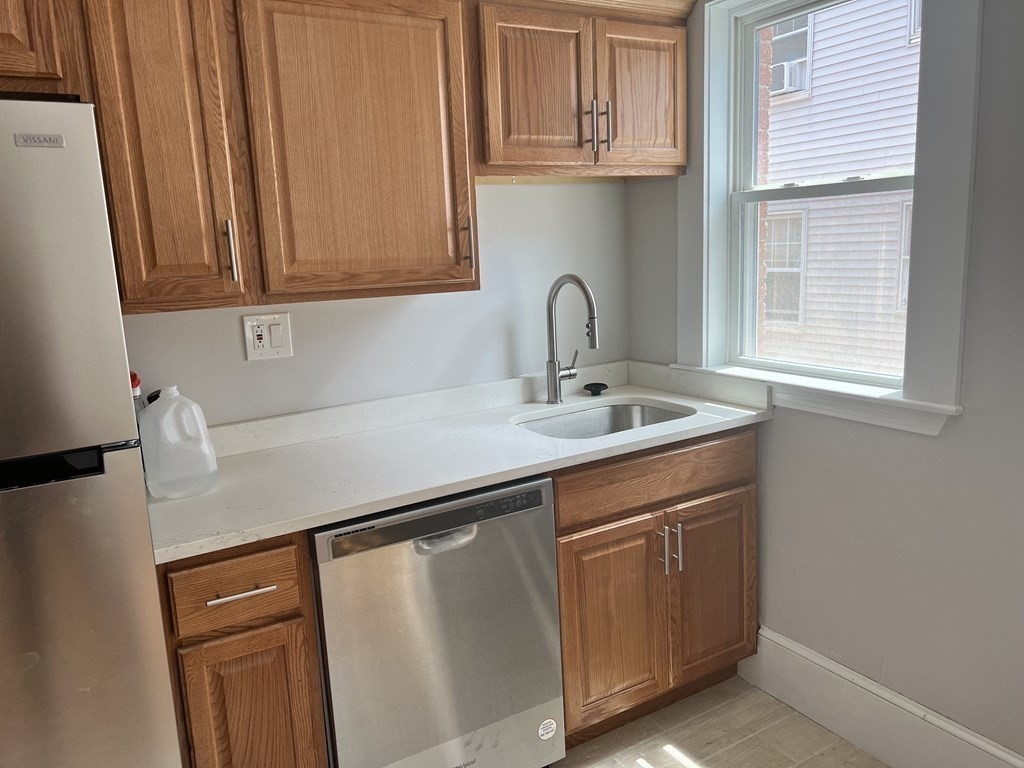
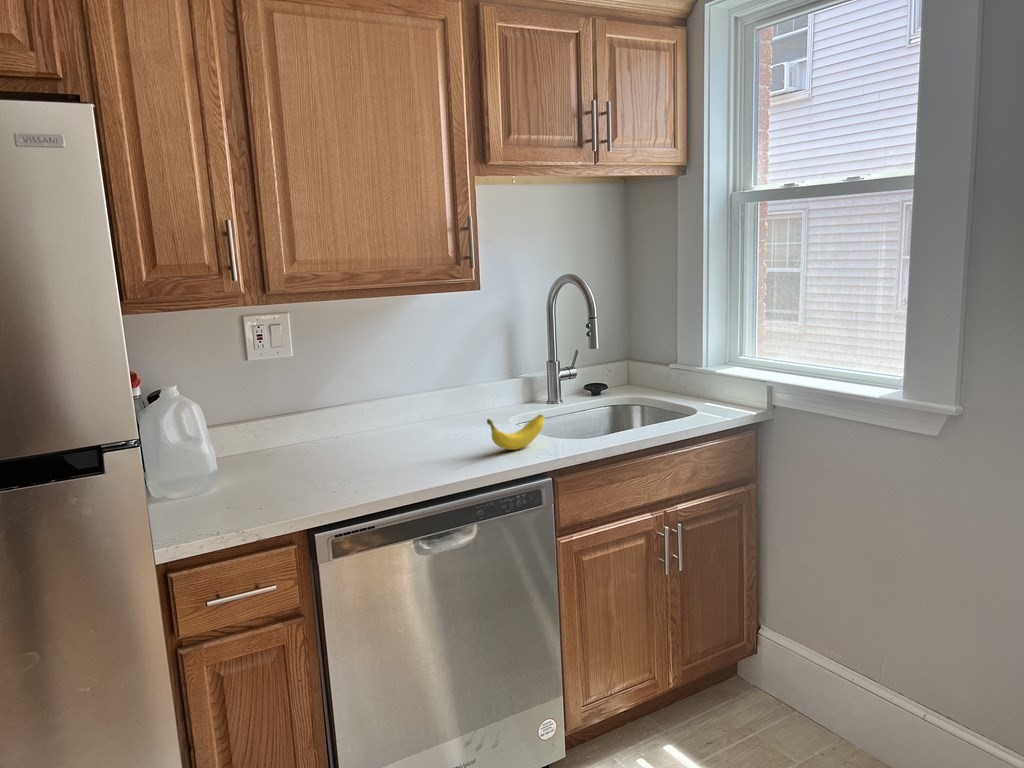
+ banana [486,414,545,451]
